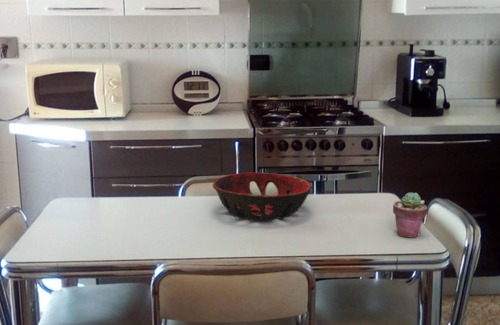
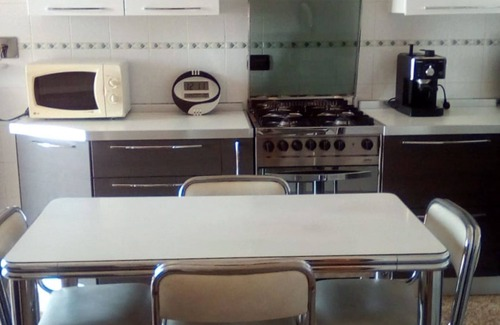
- potted succulent [392,191,428,238]
- decorative bowl [212,171,314,222]
